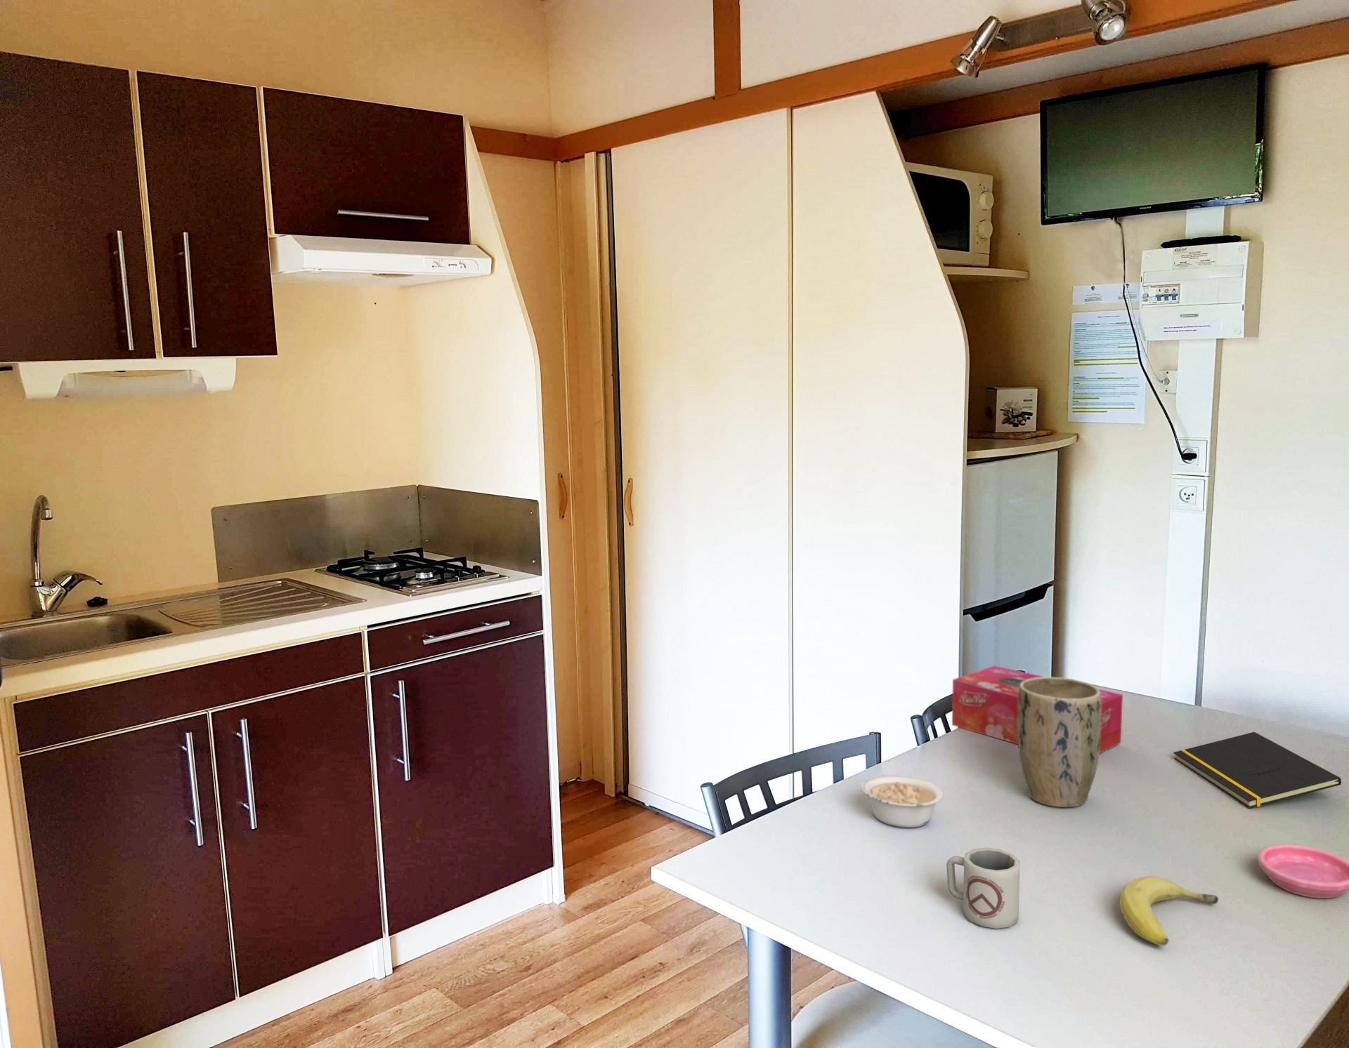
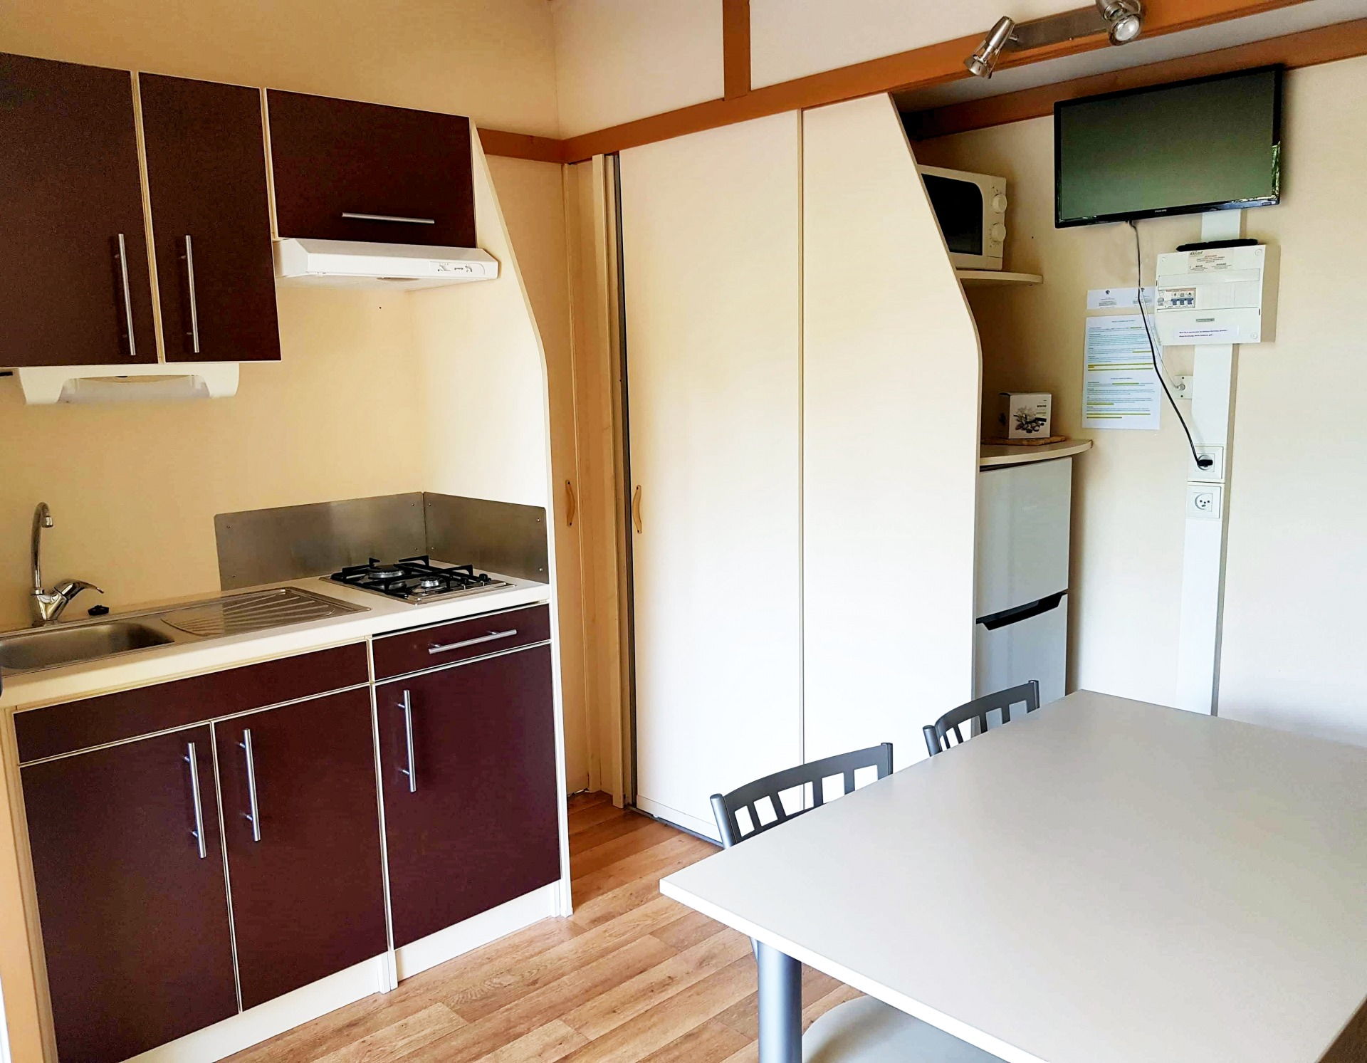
- cup [946,847,1021,930]
- tissue box [952,665,1123,754]
- legume [861,775,944,828]
- plant pot [1017,676,1102,808]
- fruit [1119,875,1219,947]
- notepad [1173,732,1342,808]
- saucer [1257,843,1349,899]
